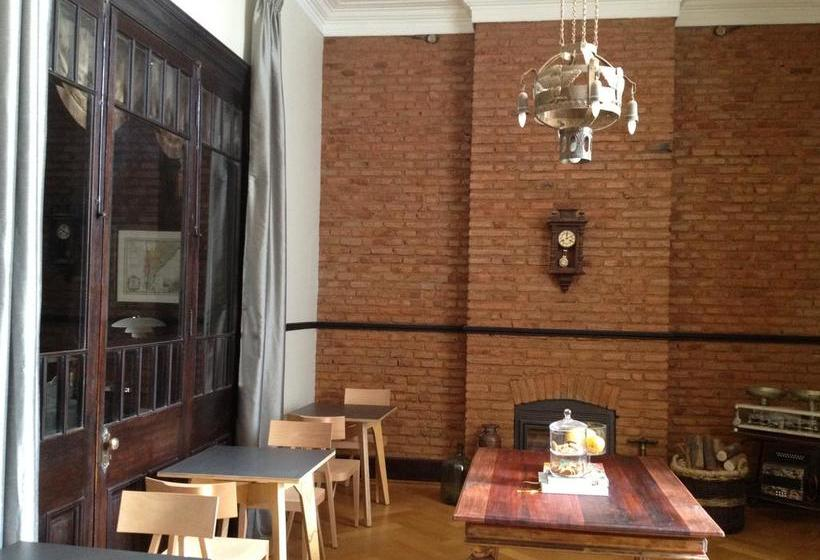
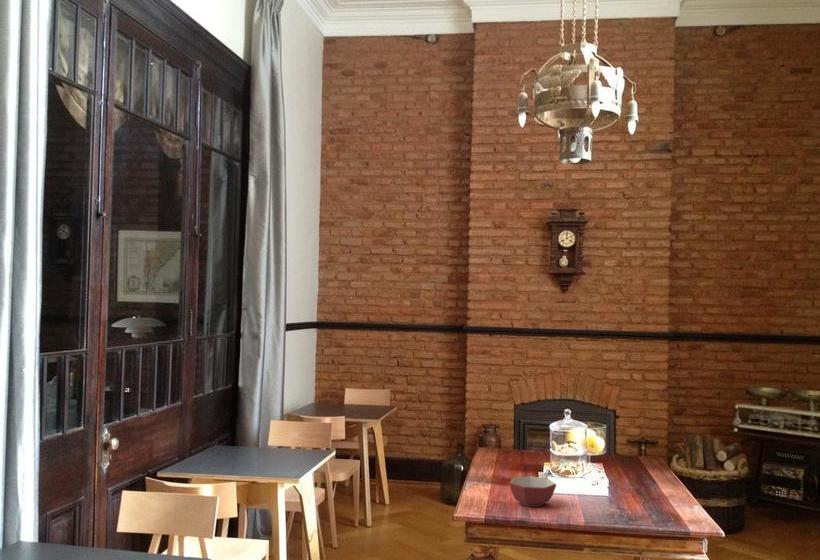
+ bowl [508,475,557,508]
